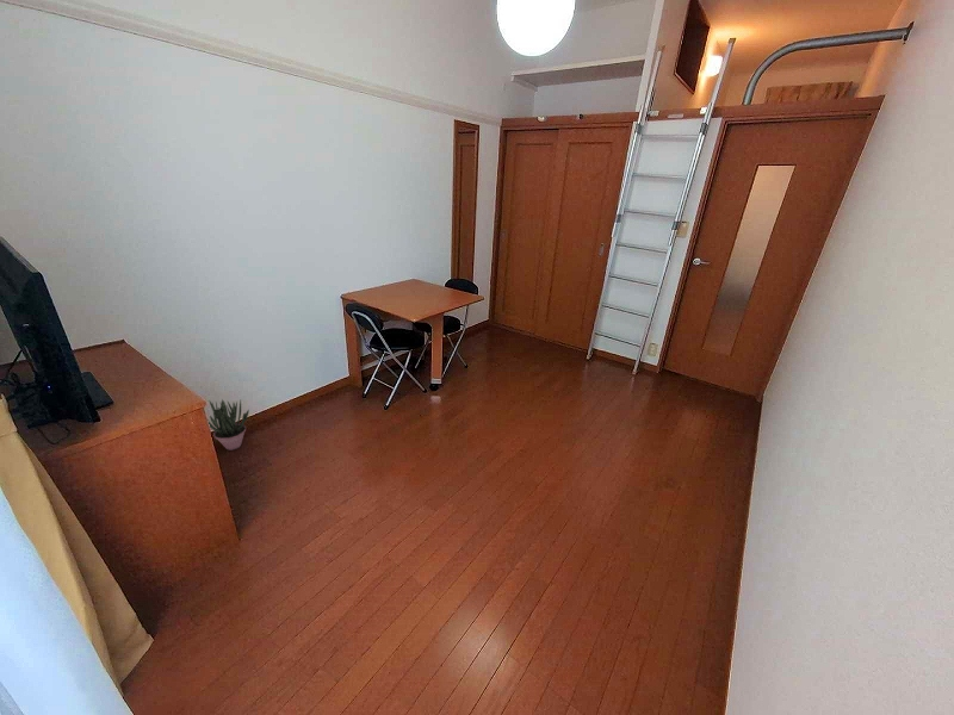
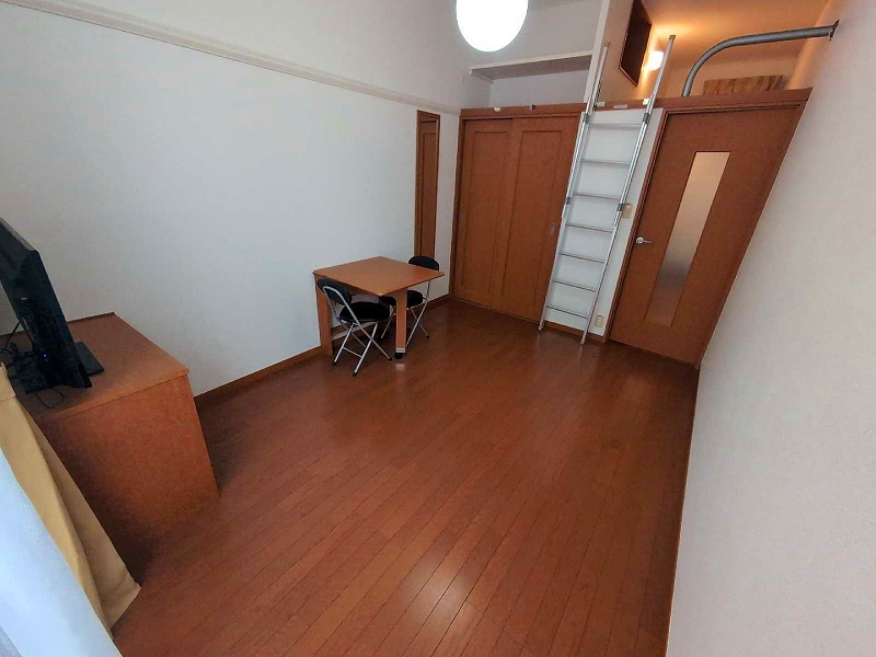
- potted plant [207,398,250,452]
